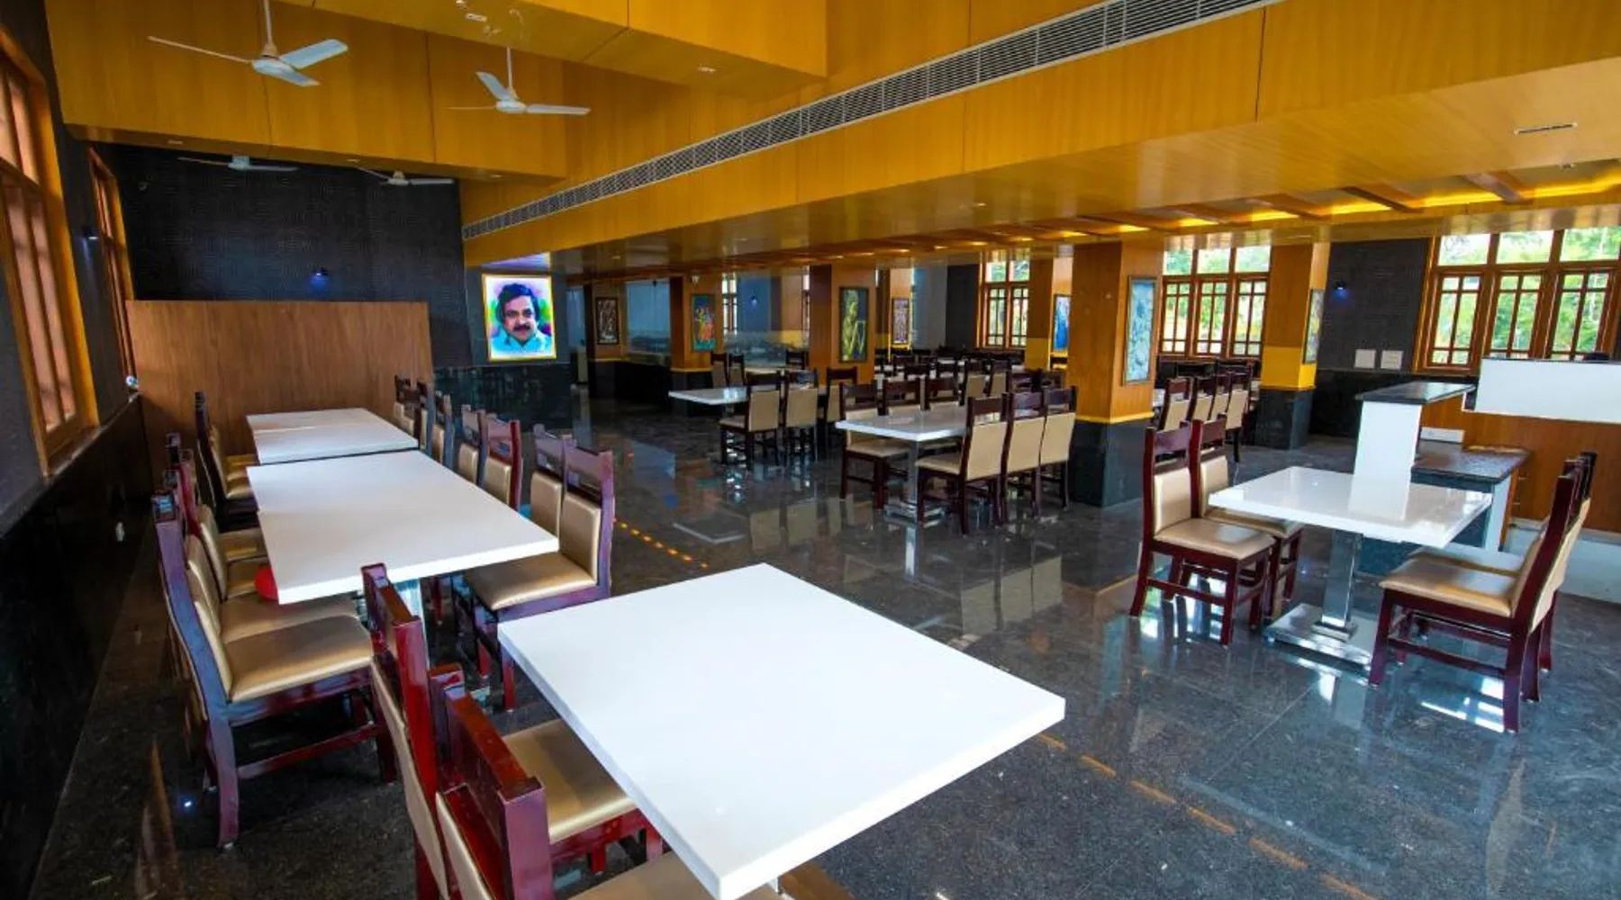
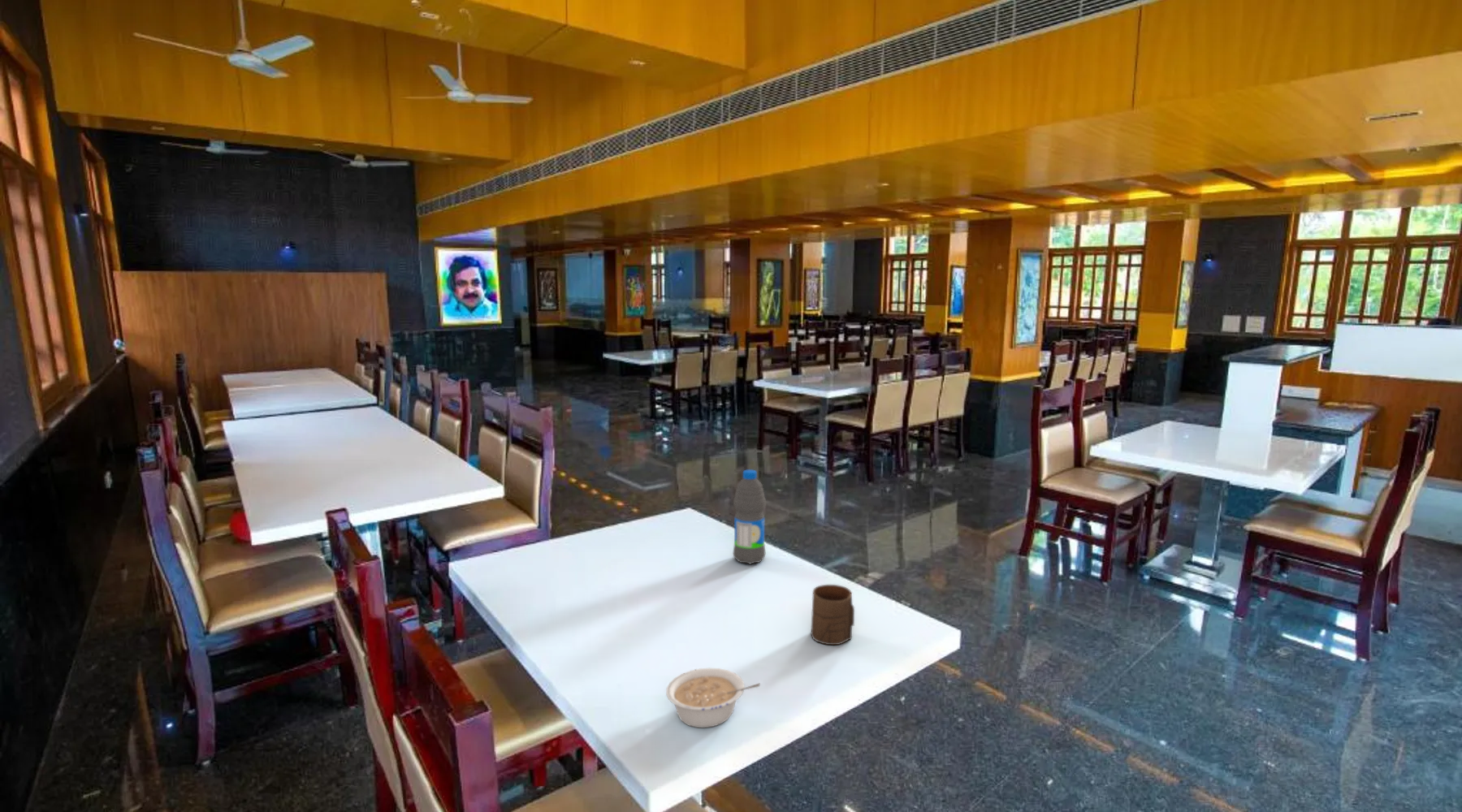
+ cup [810,584,855,646]
+ water bottle [733,469,767,565]
+ legume [665,667,761,728]
